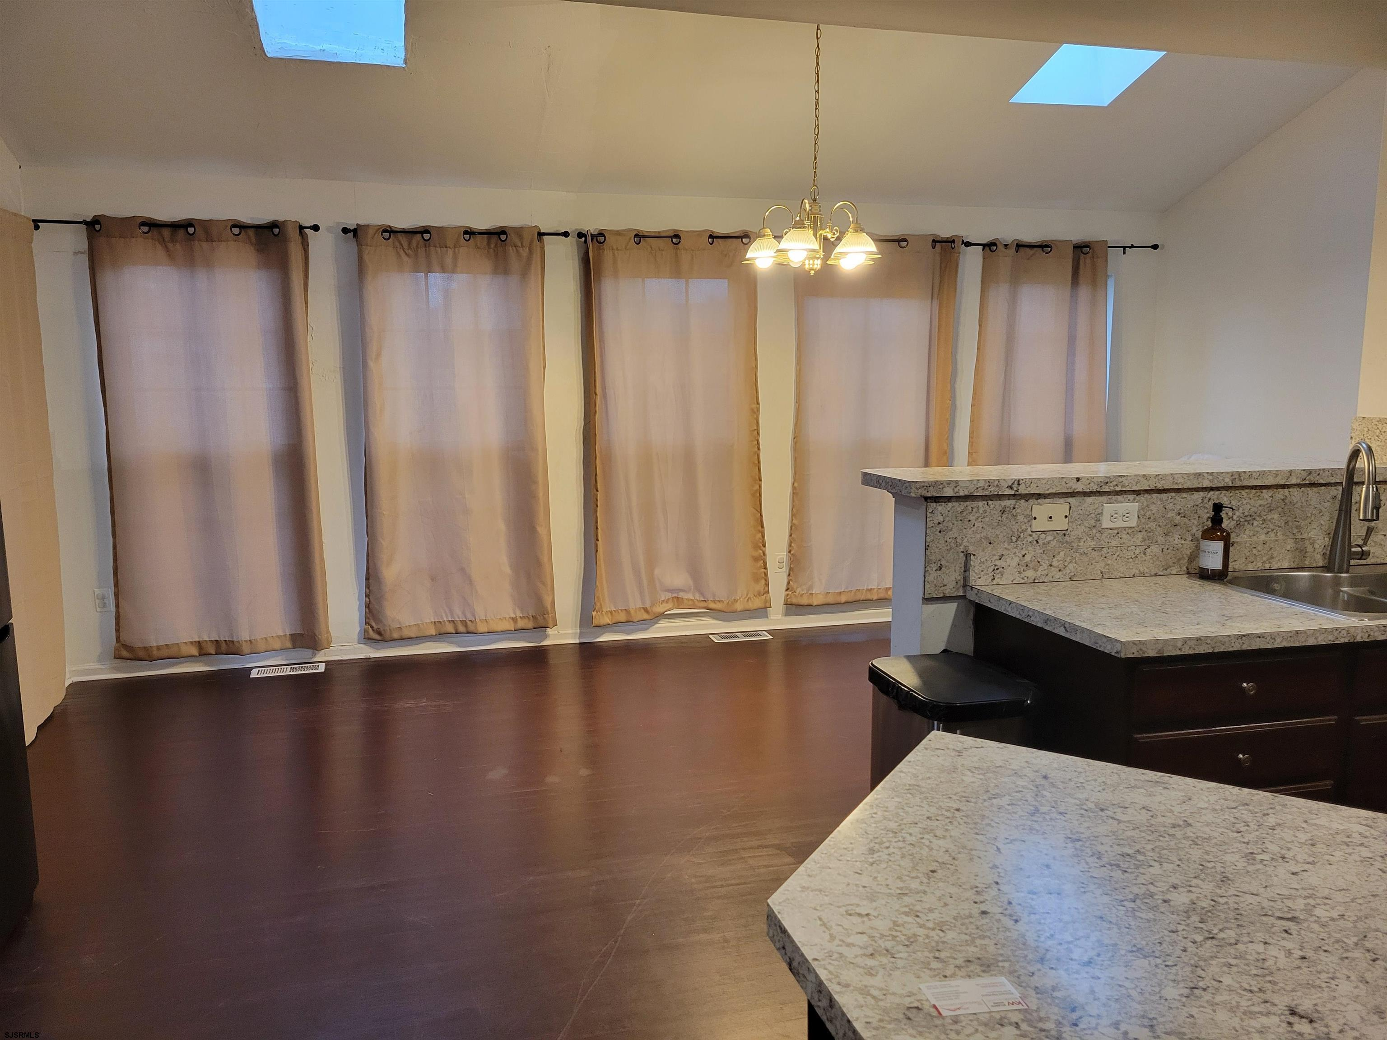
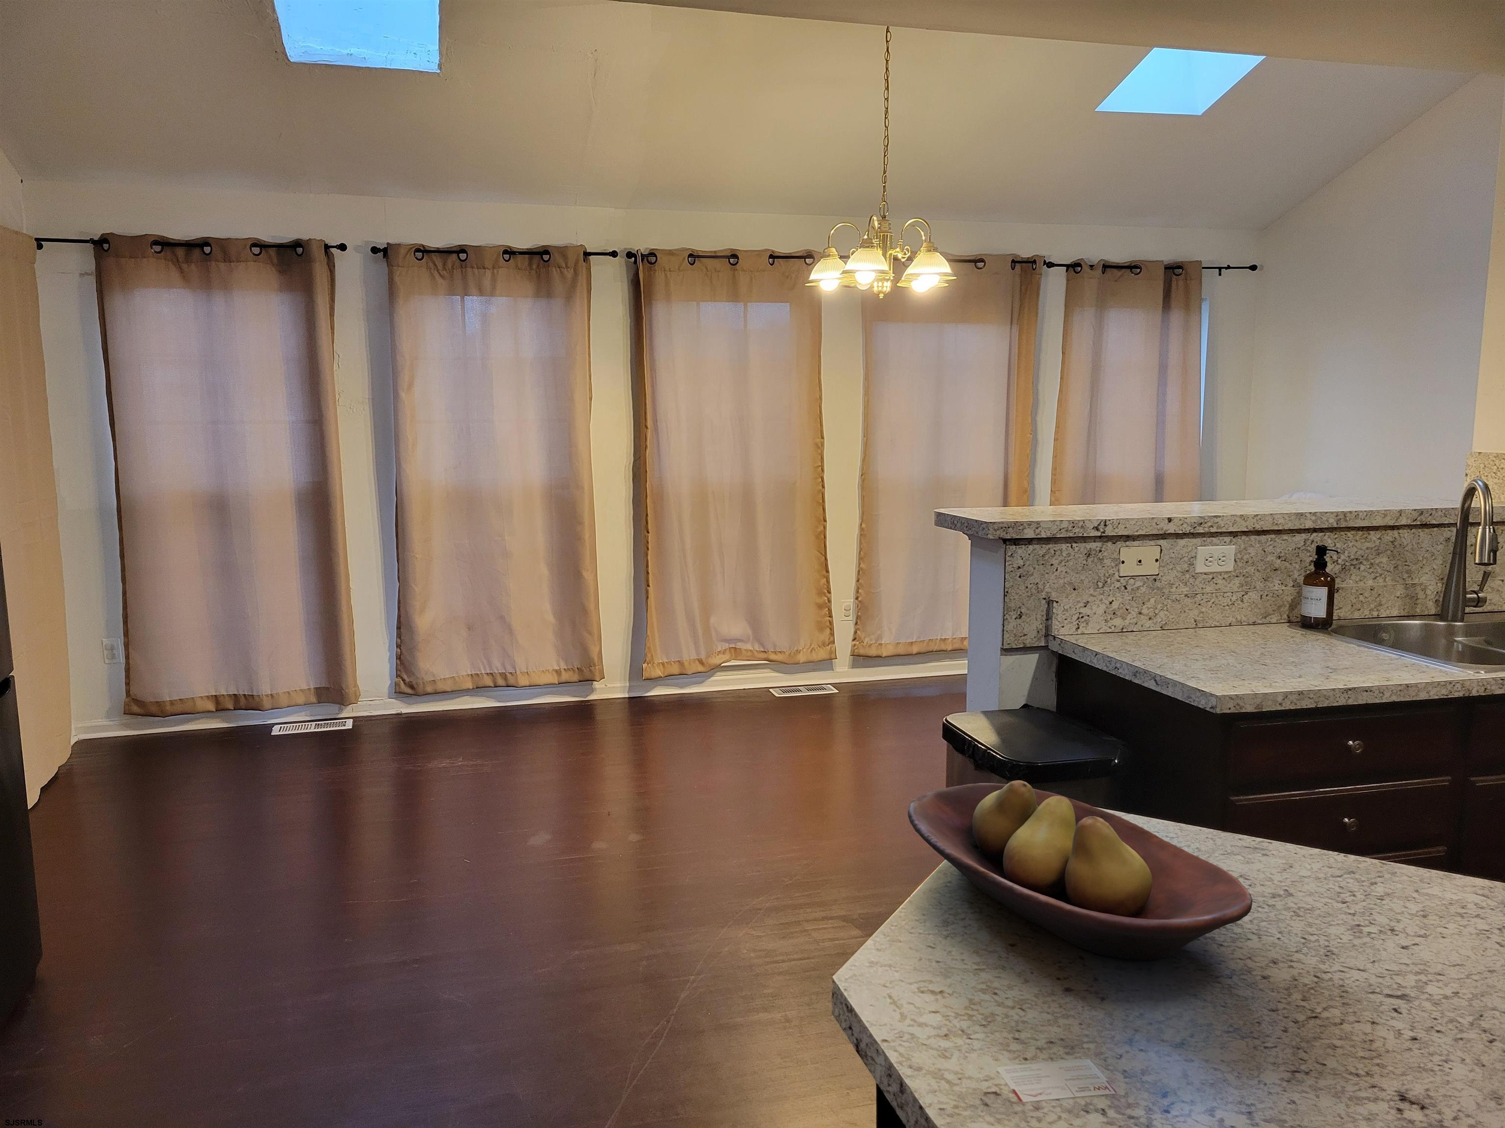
+ fruit bowl [908,780,1254,960]
